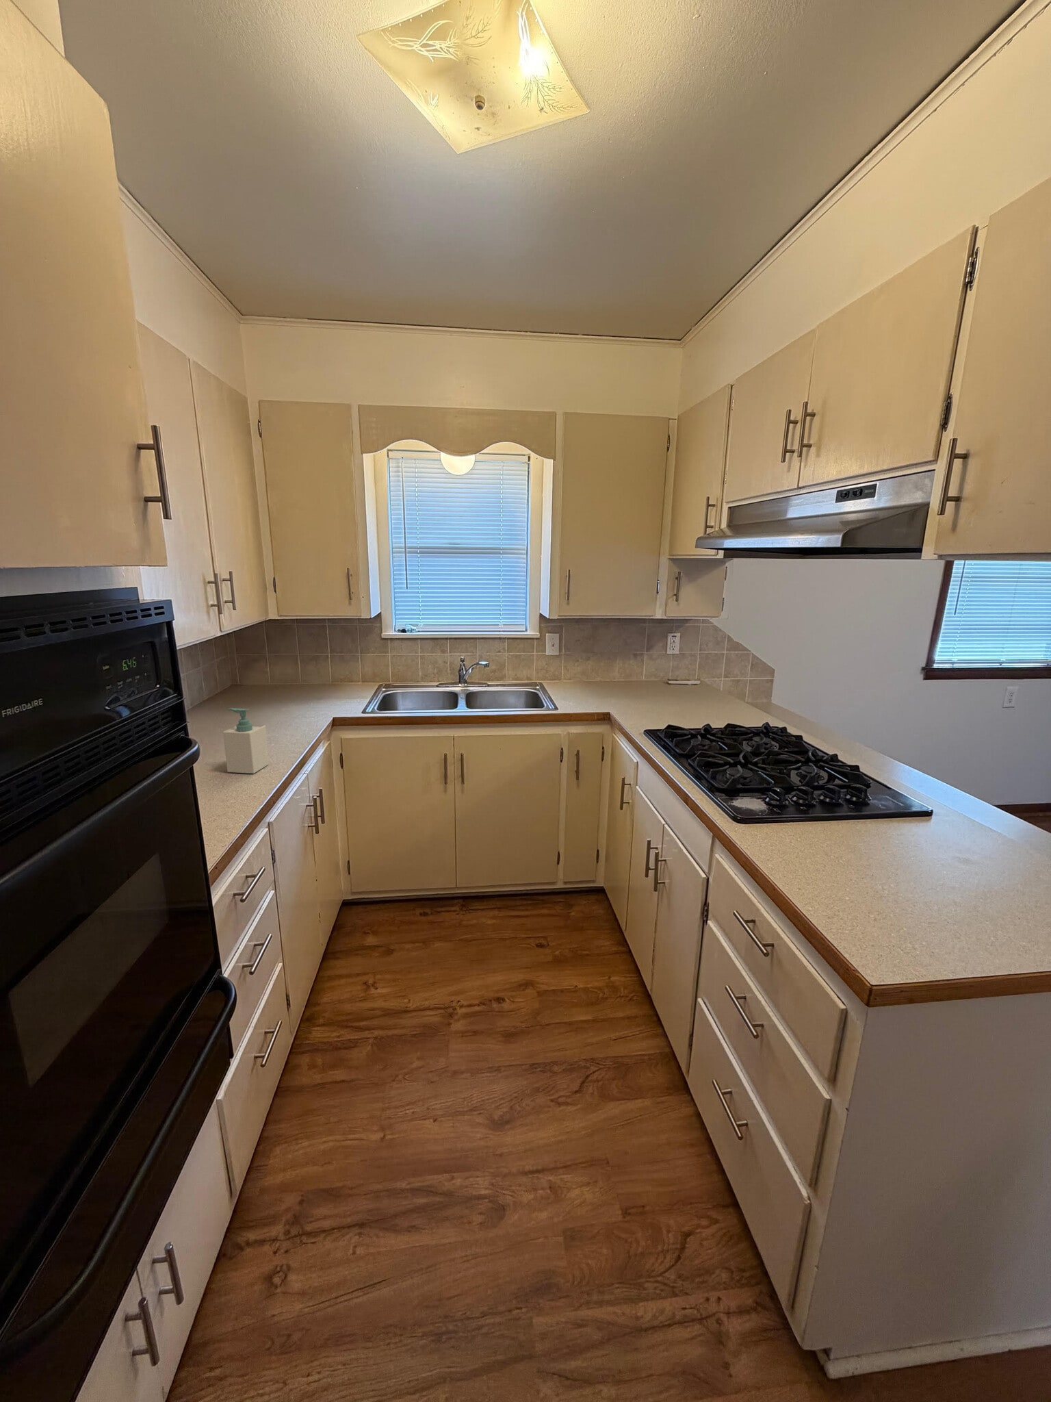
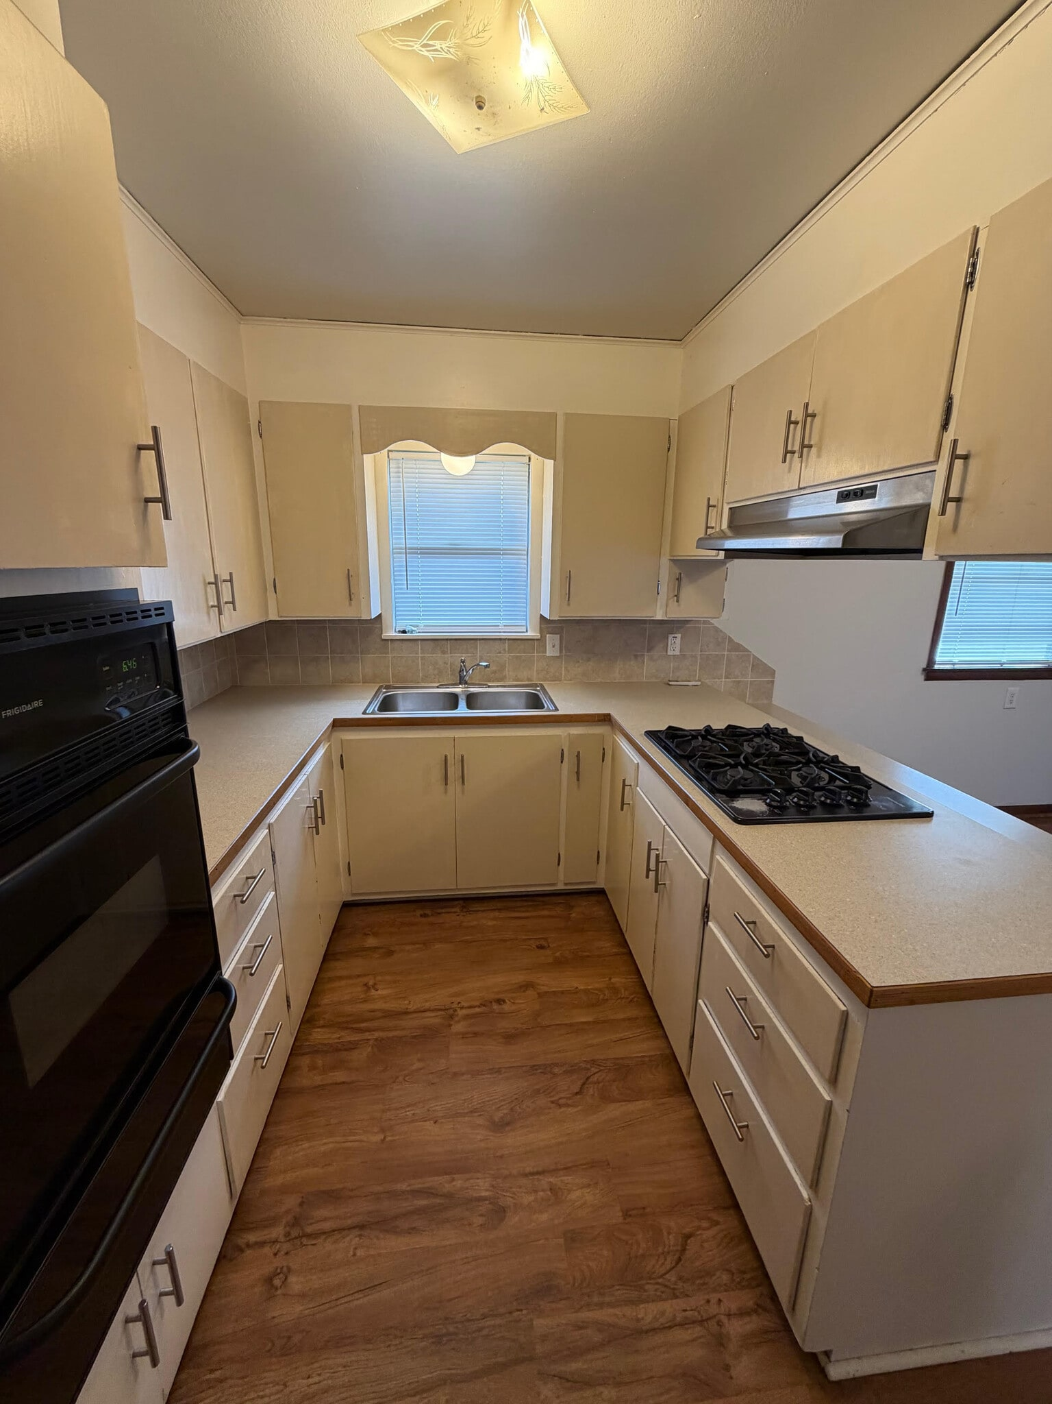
- soap bottle [222,708,269,774]
